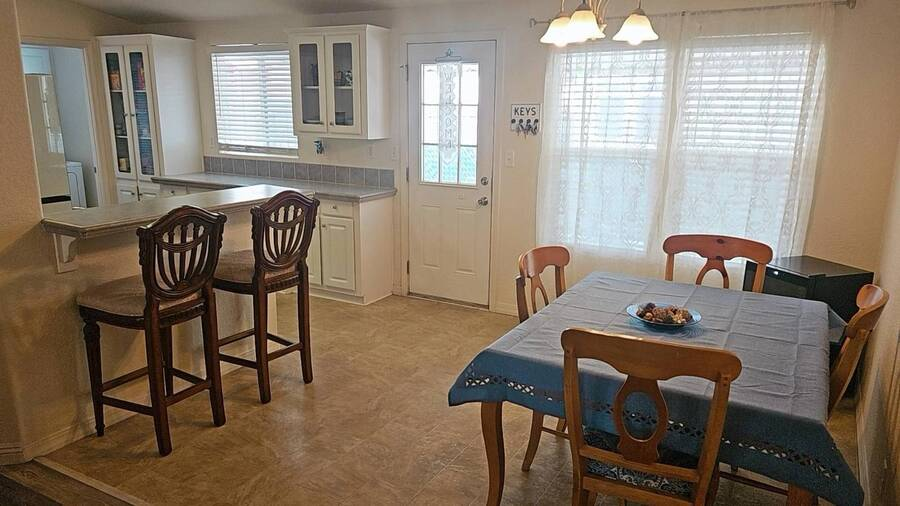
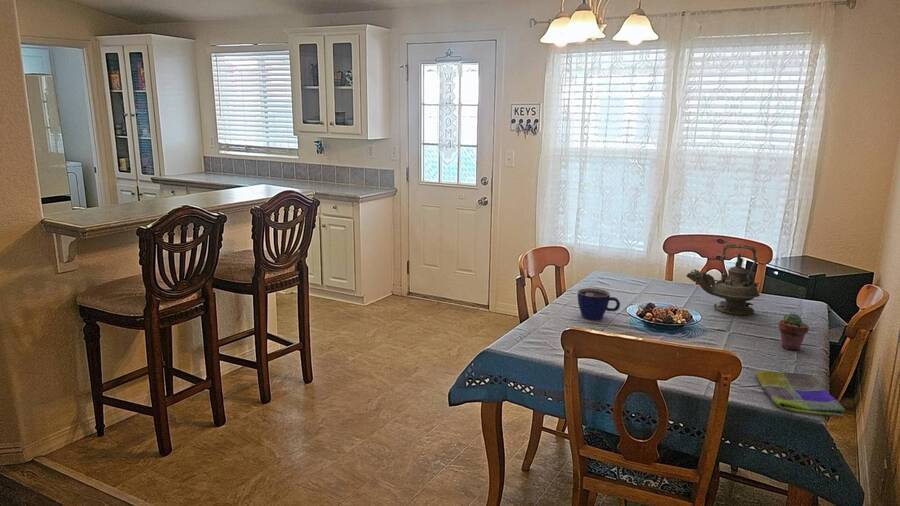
+ teapot [685,243,761,316]
+ cup [577,287,621,321]
+ dish towel [755,370,846,418]
+ potted succulent [778,312,810,351]
